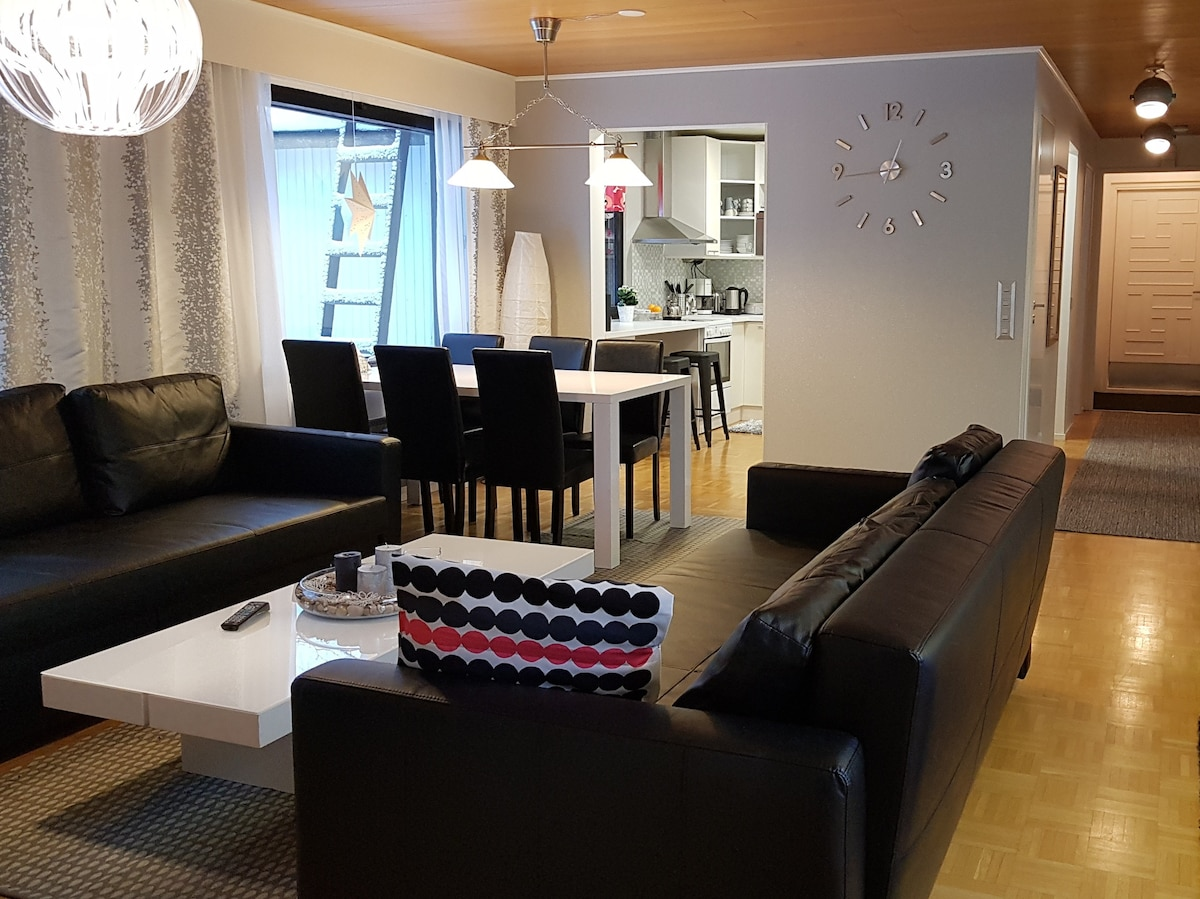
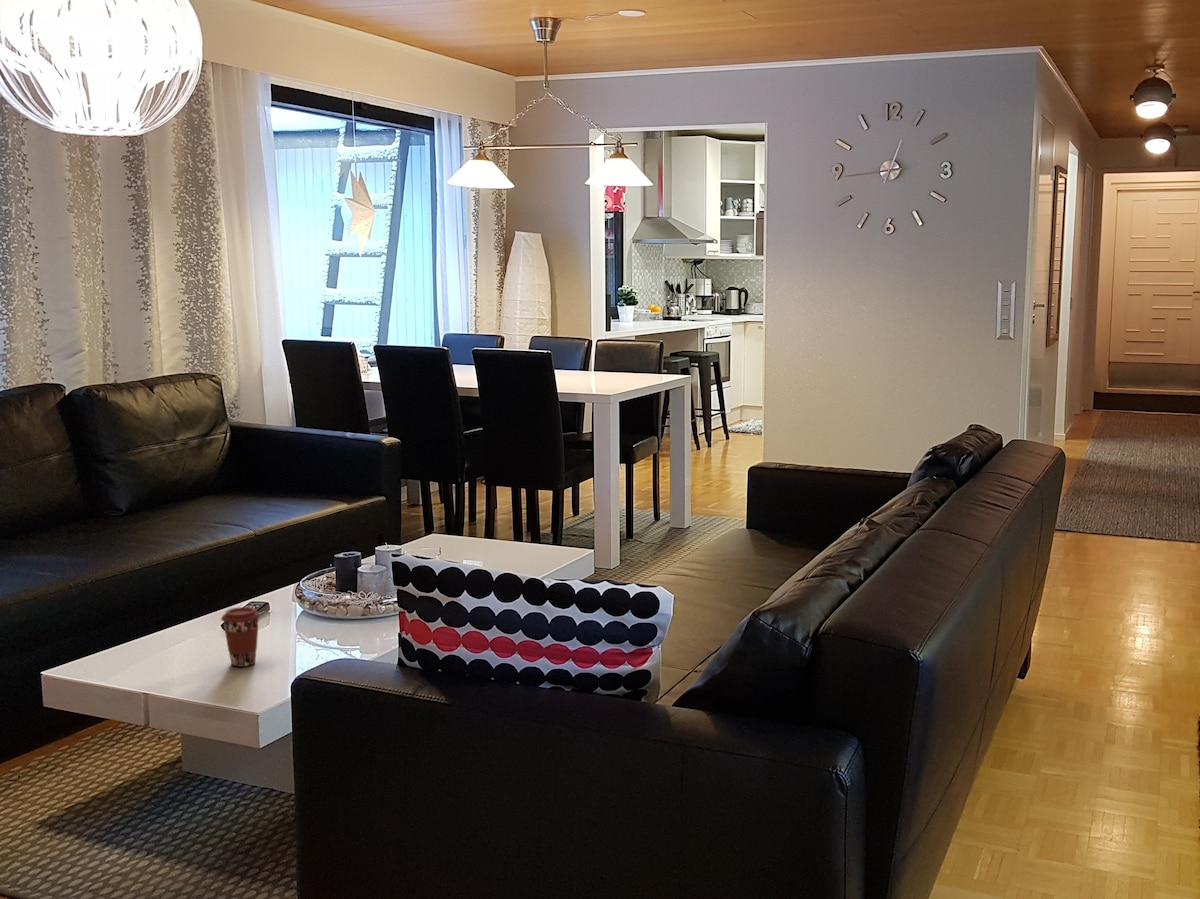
+ coffee cup [220,606,261,668]
